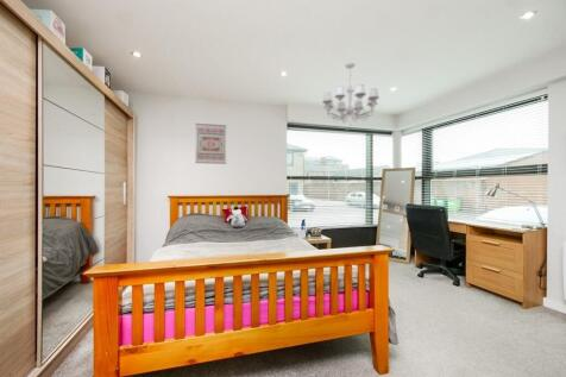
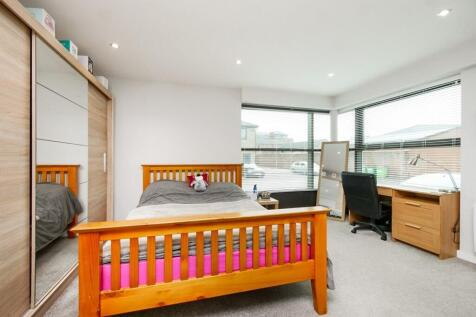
- wall art [194,122,227,165]
- chandelier [321,62,381,127]
